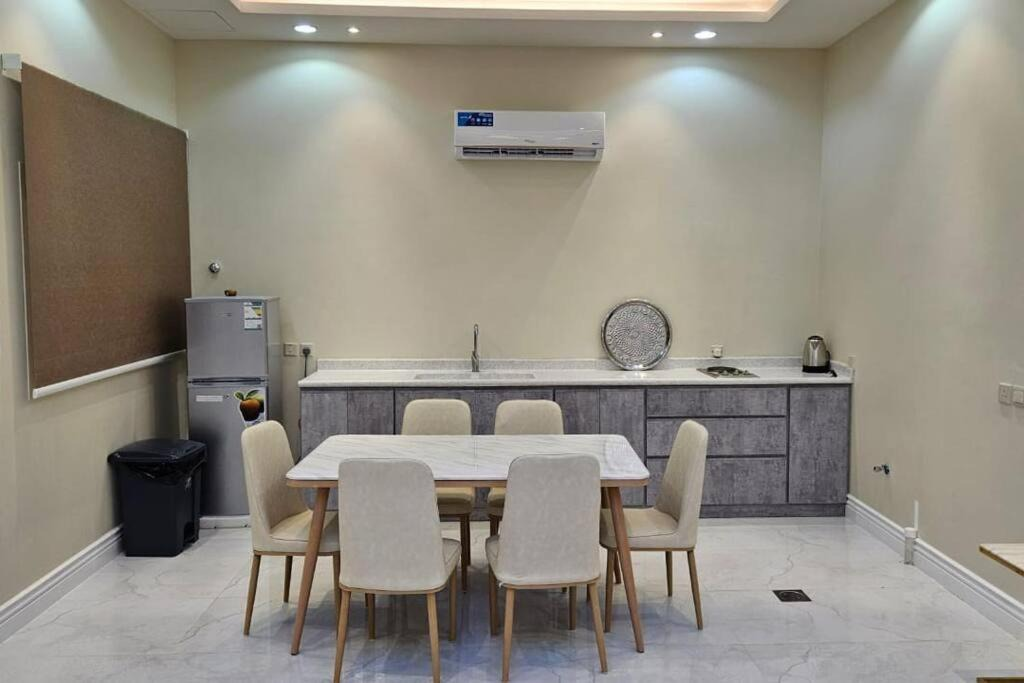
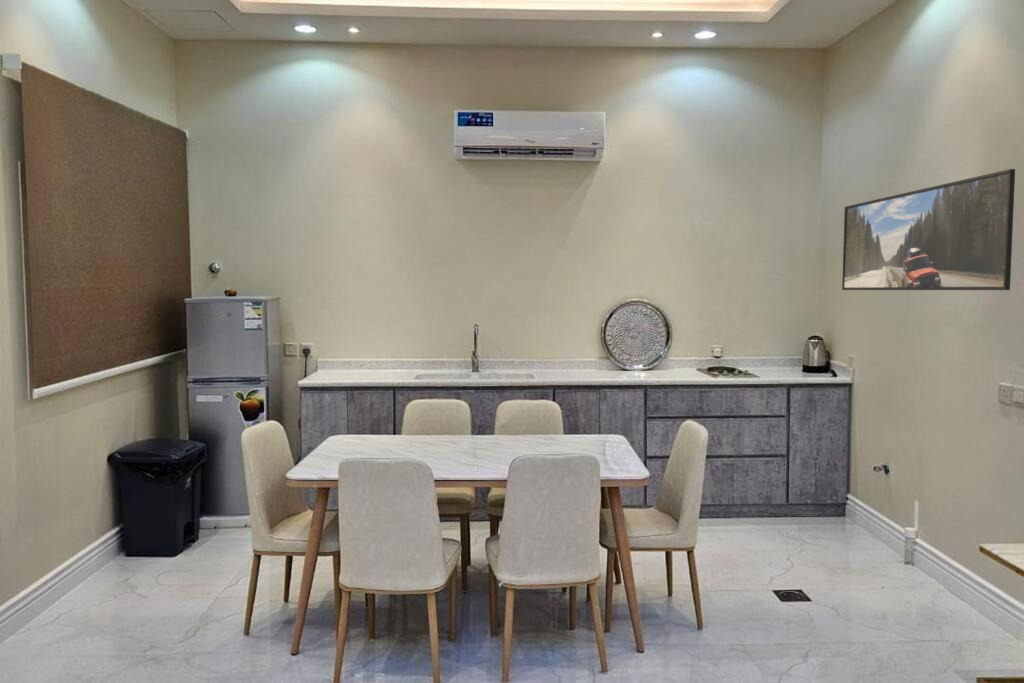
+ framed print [841,168,1016,291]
